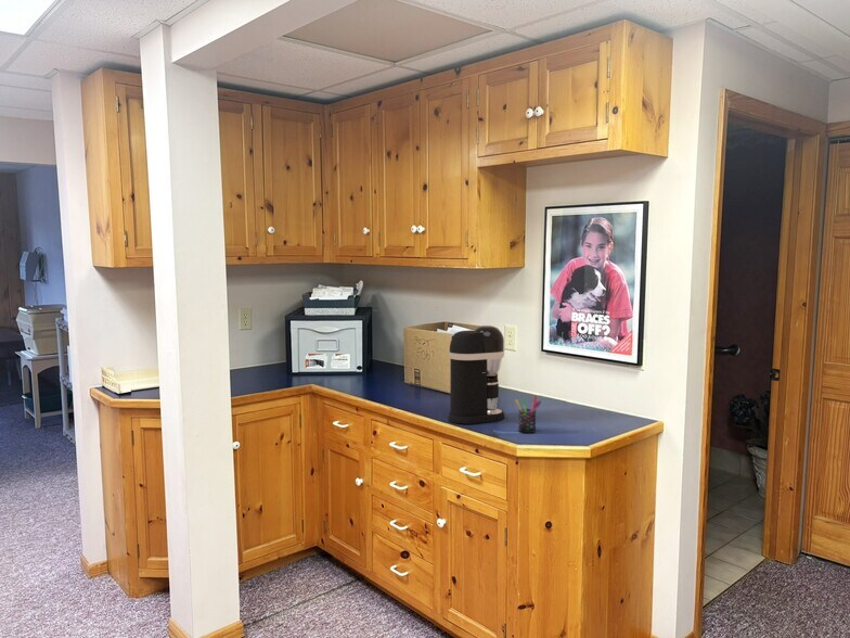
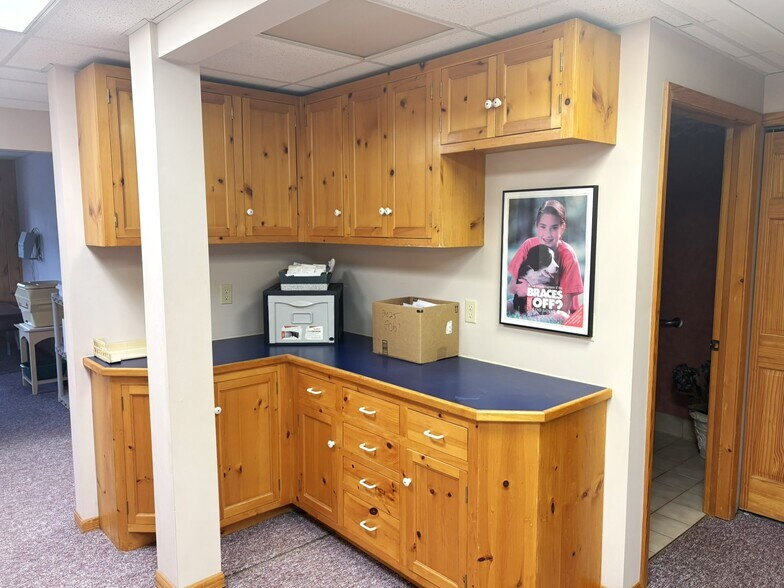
- coffee maker [447,324,505,425]
- pen holder [514,394,542,434]
